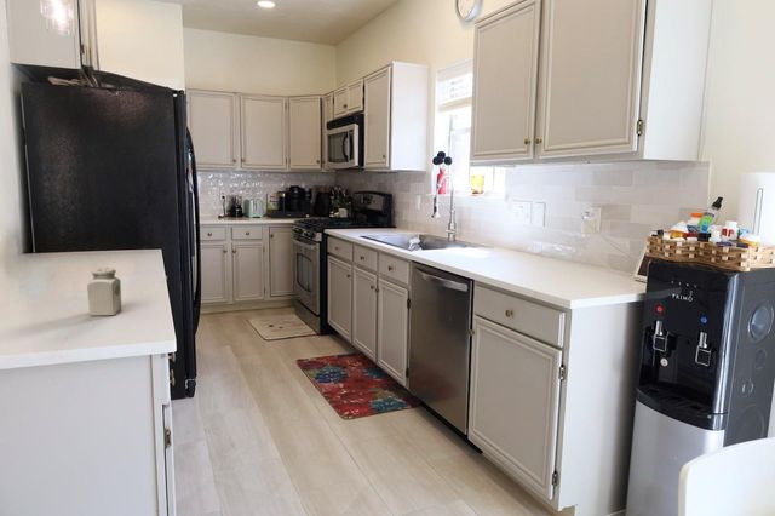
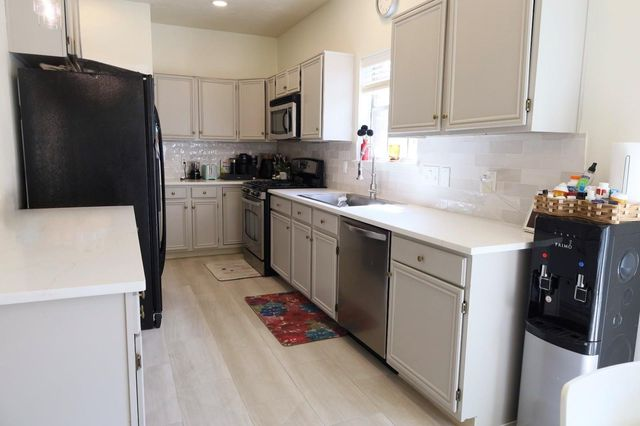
- salt shaker [86,266,122,316]
